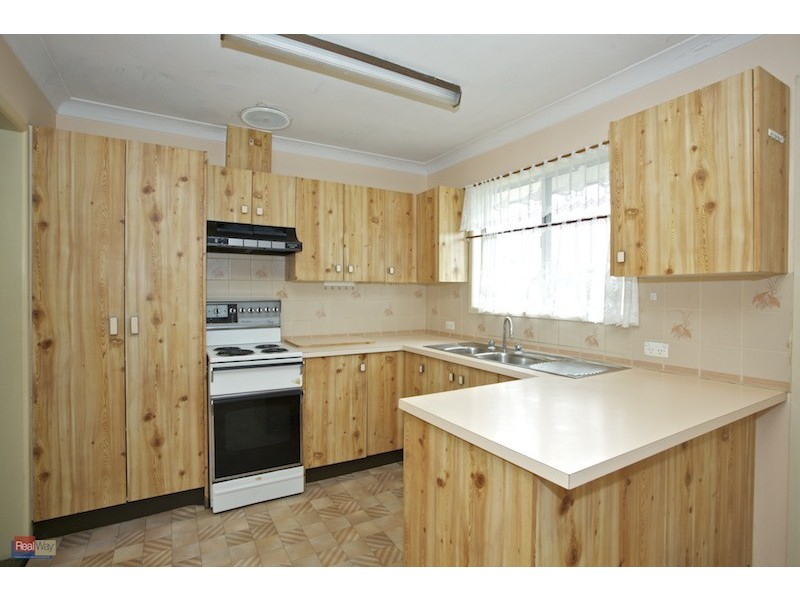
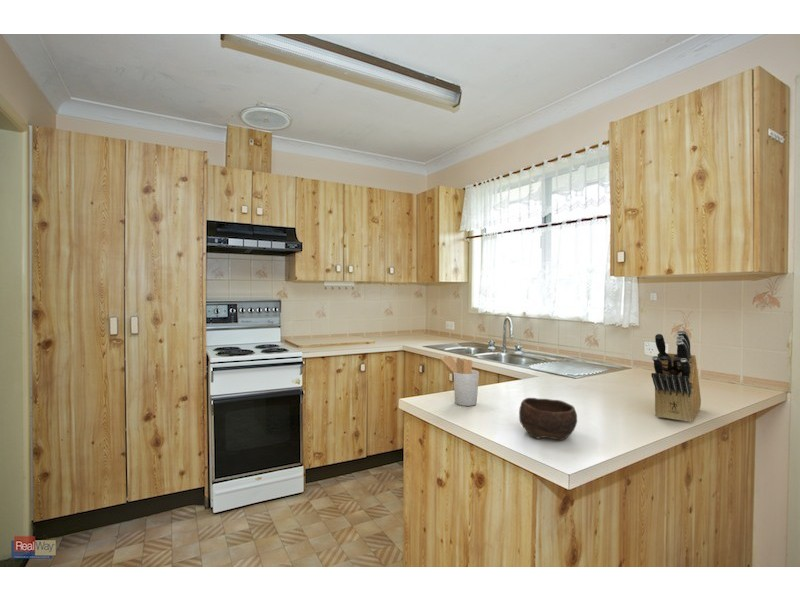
+ utensil holder [440,355,480,407]
+ knife block [650,329,702,424]
+ bowl [518,397,578,441]
